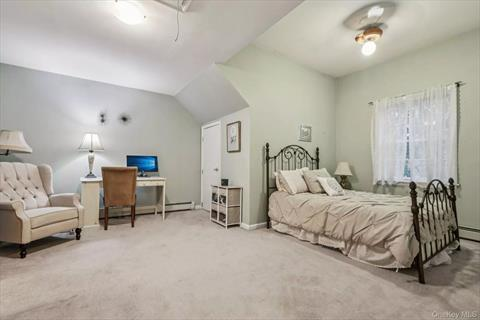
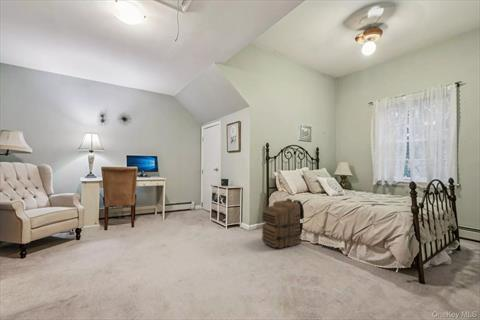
+ backpack [261,198,305,249]
